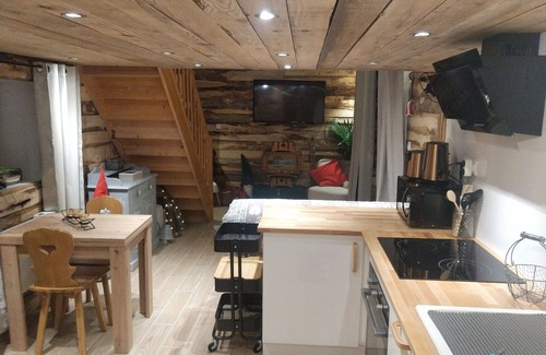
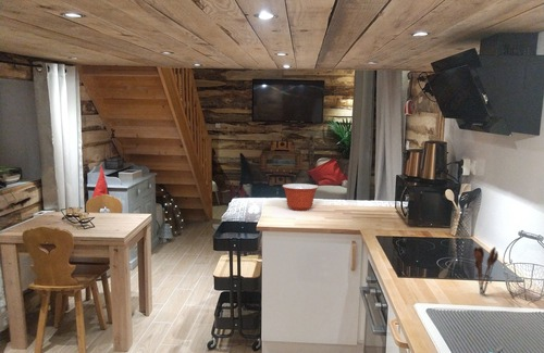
+ mixing bowl [281,182,319,212]
+ utensil holder [472,245,499,297]
